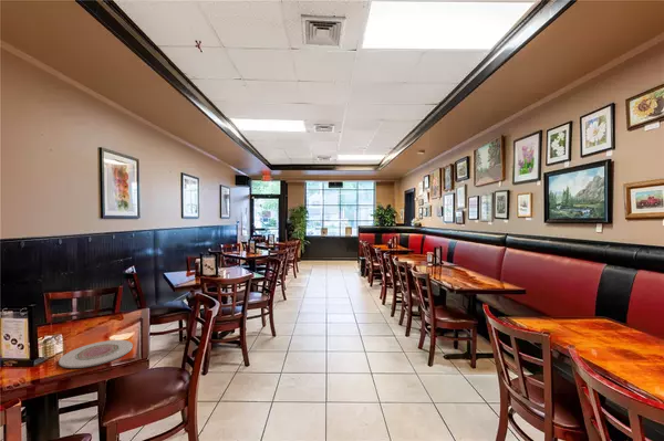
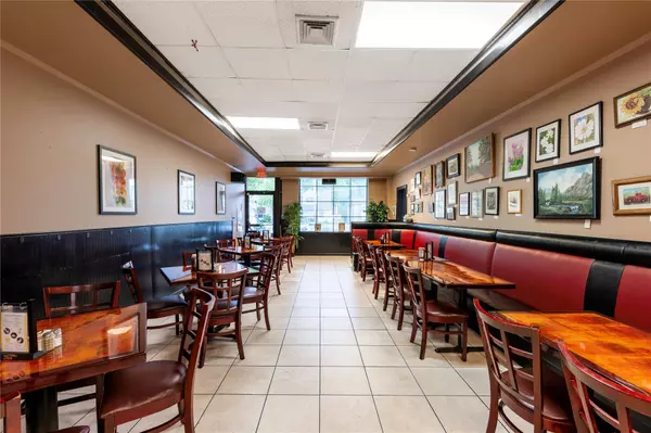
- plate [58,339,134,369]
